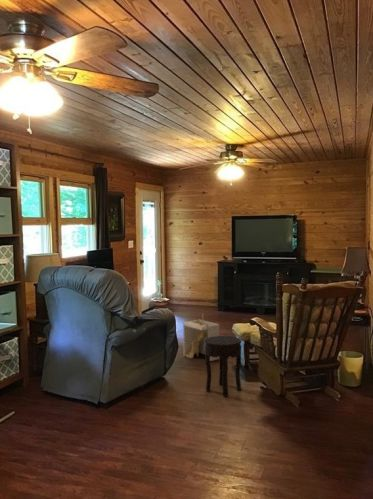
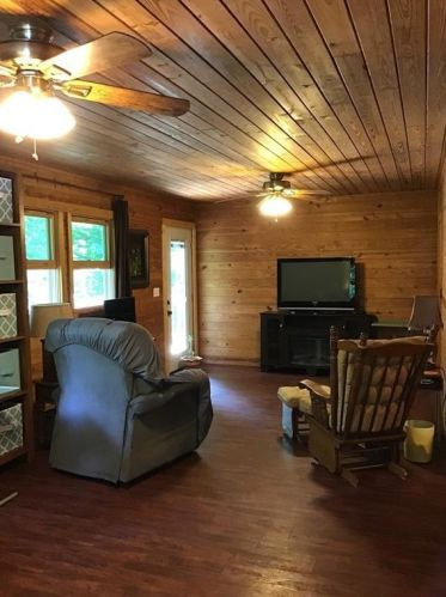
- side table [204,335,242,398]
- storage bin [182,312,220,362]
